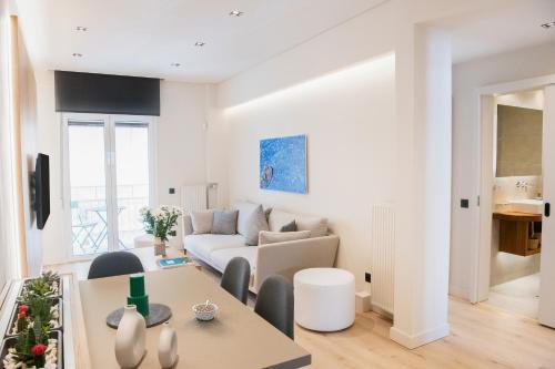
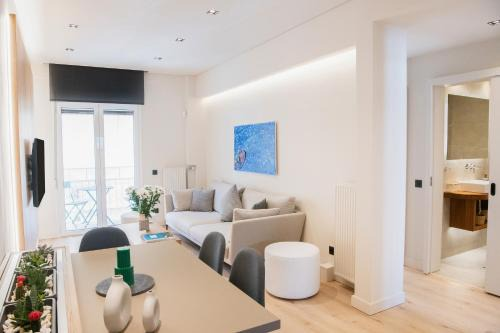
- legume [191,298,219,321]
